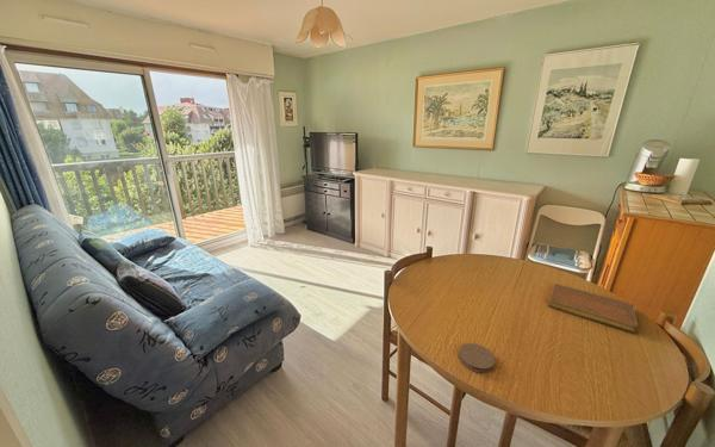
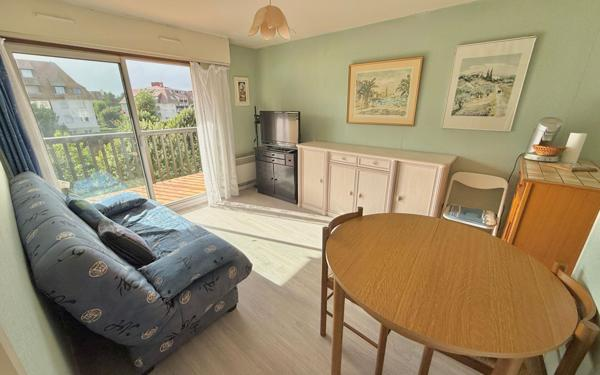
- coaster [458,342,496,373]
- notebook [547,283,639,334]
